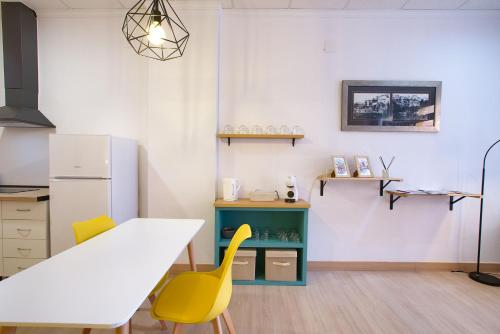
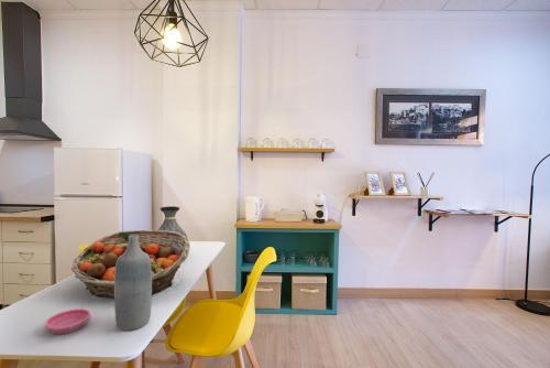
+ vase [157,205,188,241]
+ bottle [113,235,153,332]
+ fruit basket [70,229,191,299]
+ saucer [44,307,92,335]
